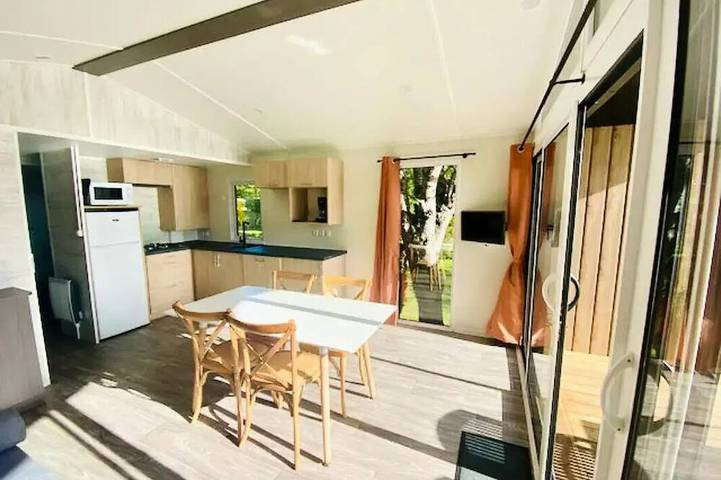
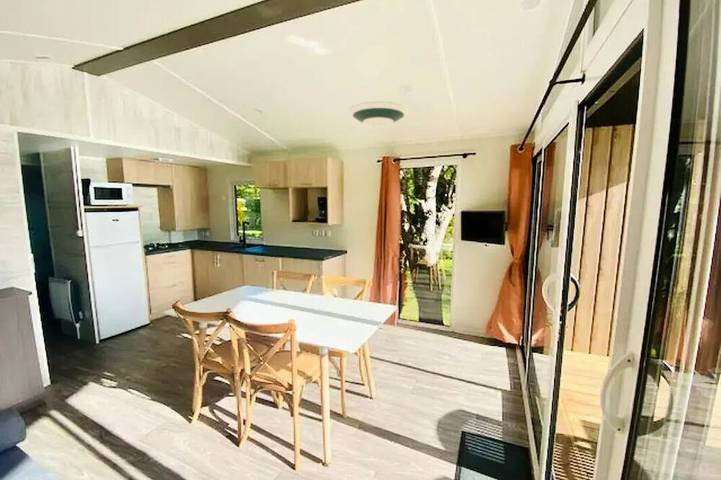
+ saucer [347,101,410,129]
